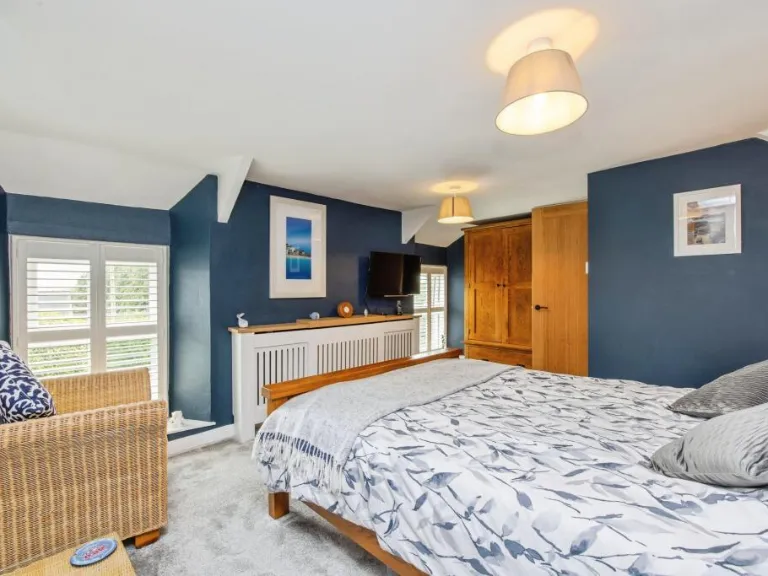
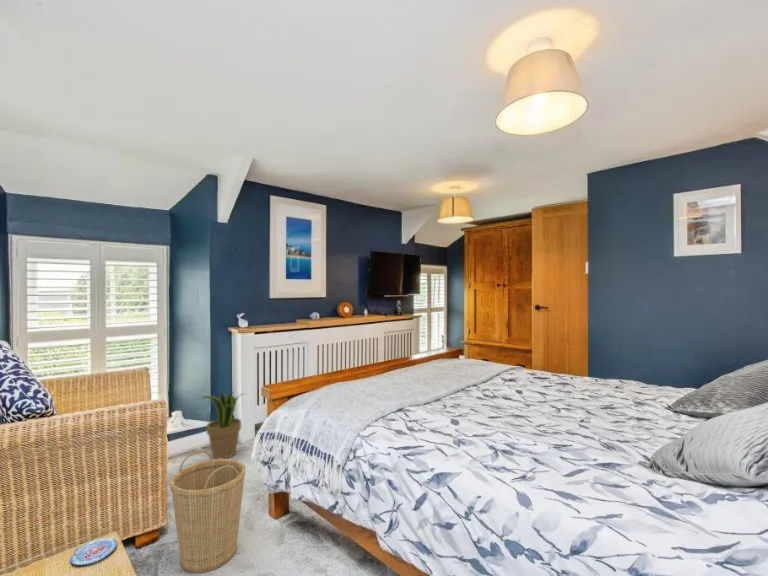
+ basket [169,449,247,574]
+ potted plant [200,390,245,459]
